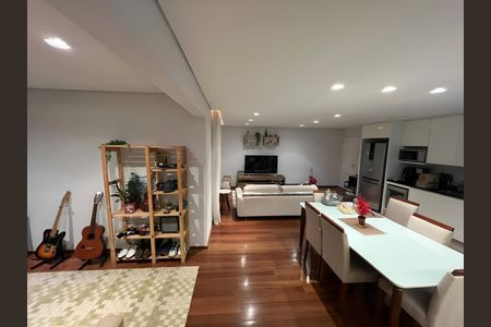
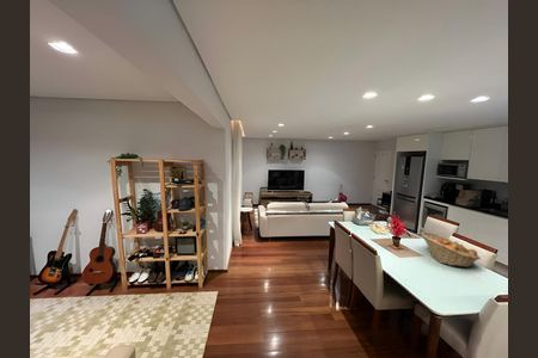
+ fruit basket [420,230,482,268]
